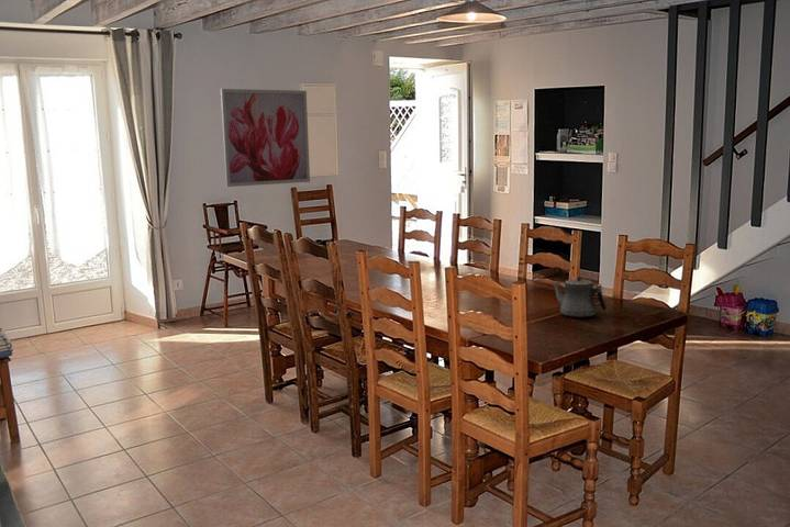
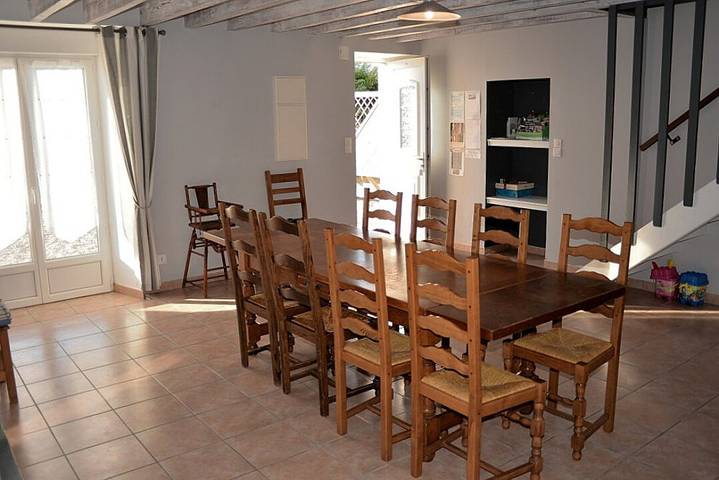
- teapot [549,277,608,318]
- wall art [220,88,311,188]
